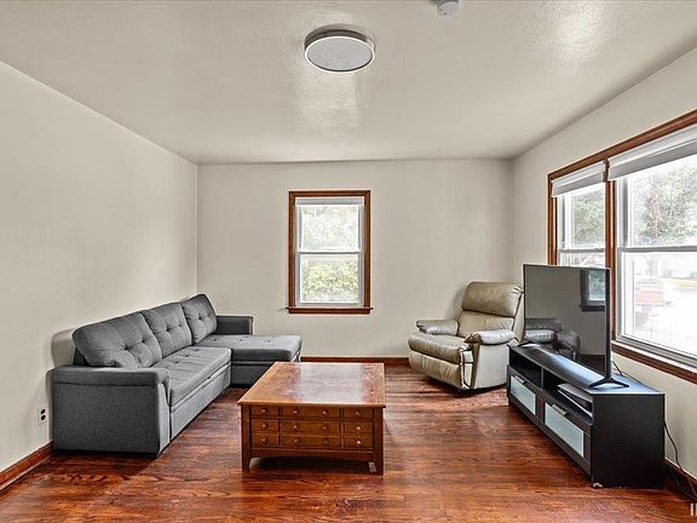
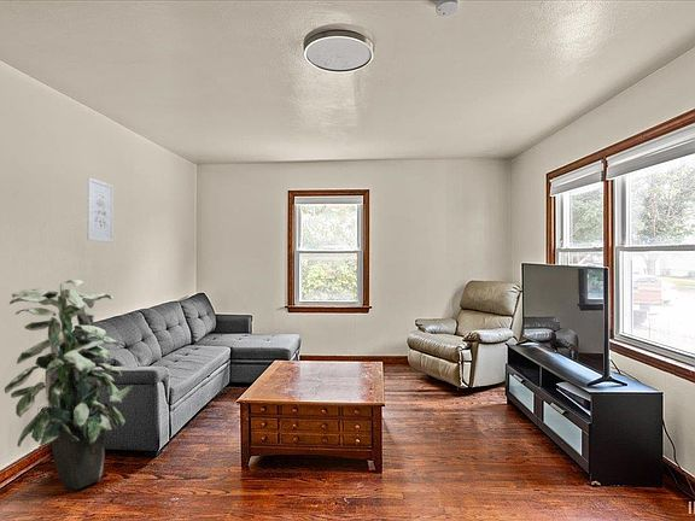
+ wall art [86,176,115,244]
+ indoor plant [4,279,134,491]
